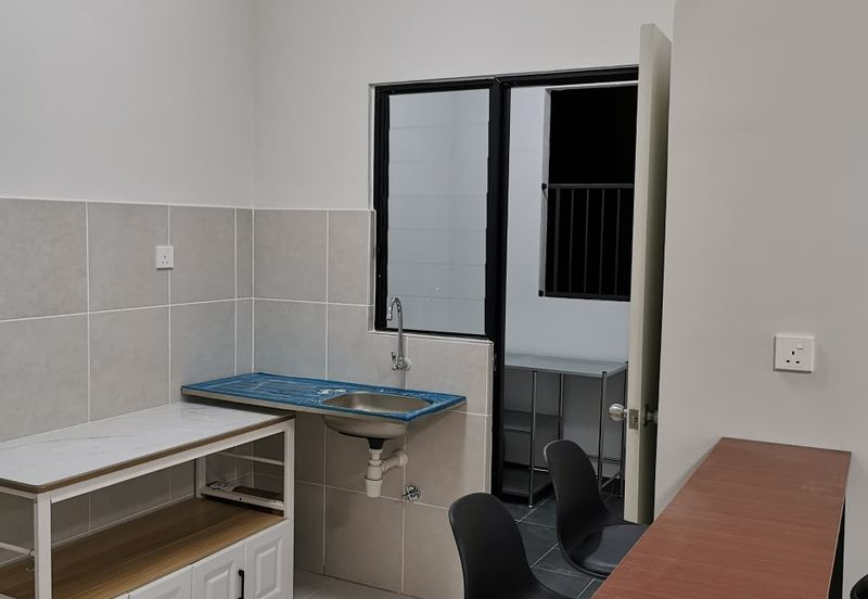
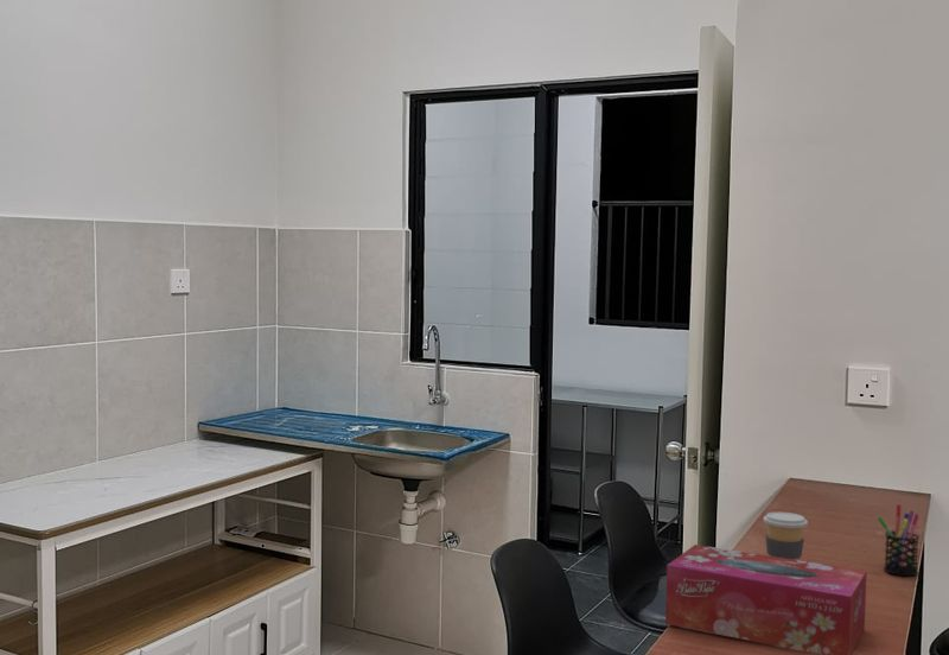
+ tissue box [664,543,868,655]
+ pen holder [875,503,921,577]
+ coffee cup [763,511,809,561]
